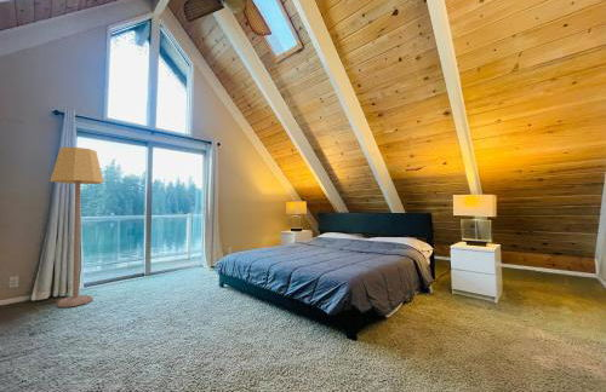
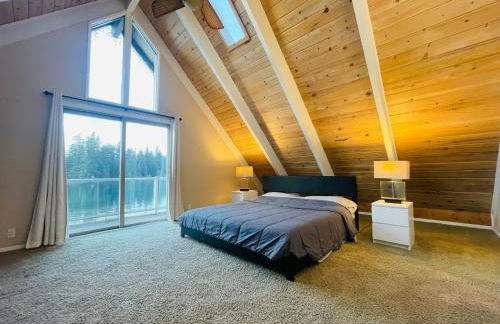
- lamp [48,146,104,309]
